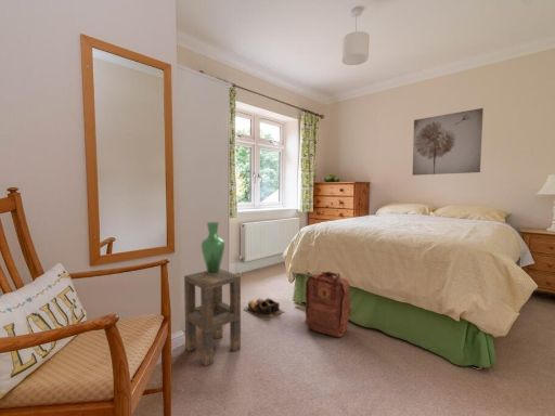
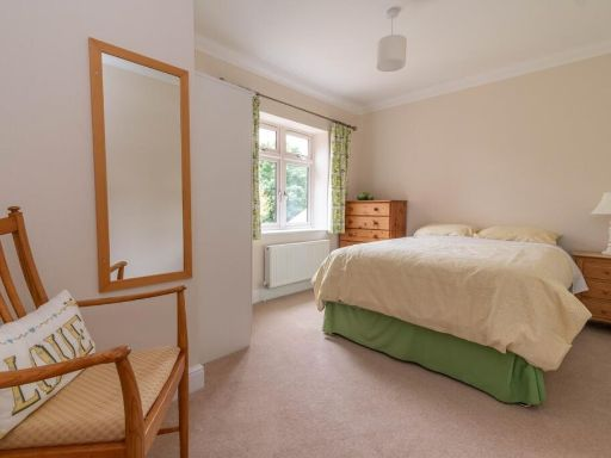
- backpack [304,271,352,338]
- shoes [243,297,286,322]
- vase [201,221,225,274]
- side table [183,268,242,367]
- wall art [411,107,485,177]
